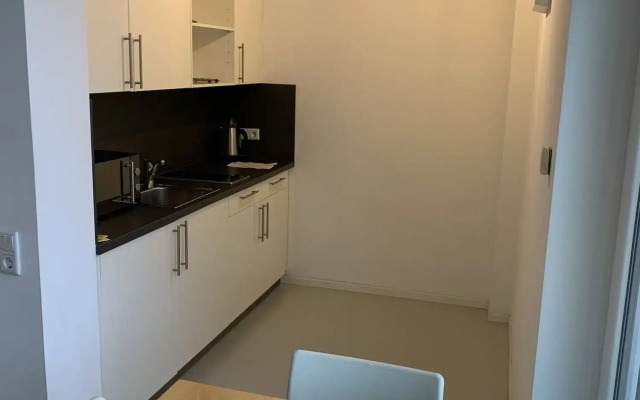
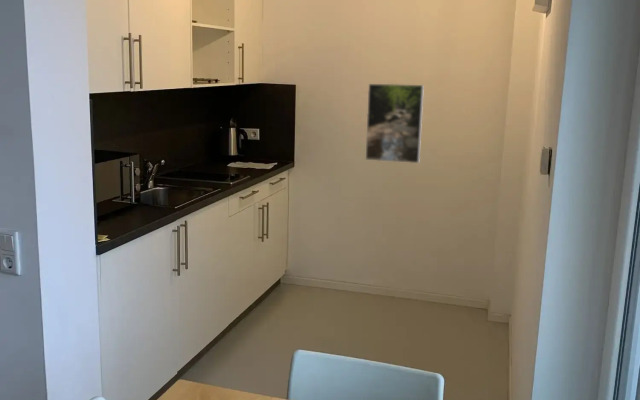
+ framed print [365,83,425,164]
